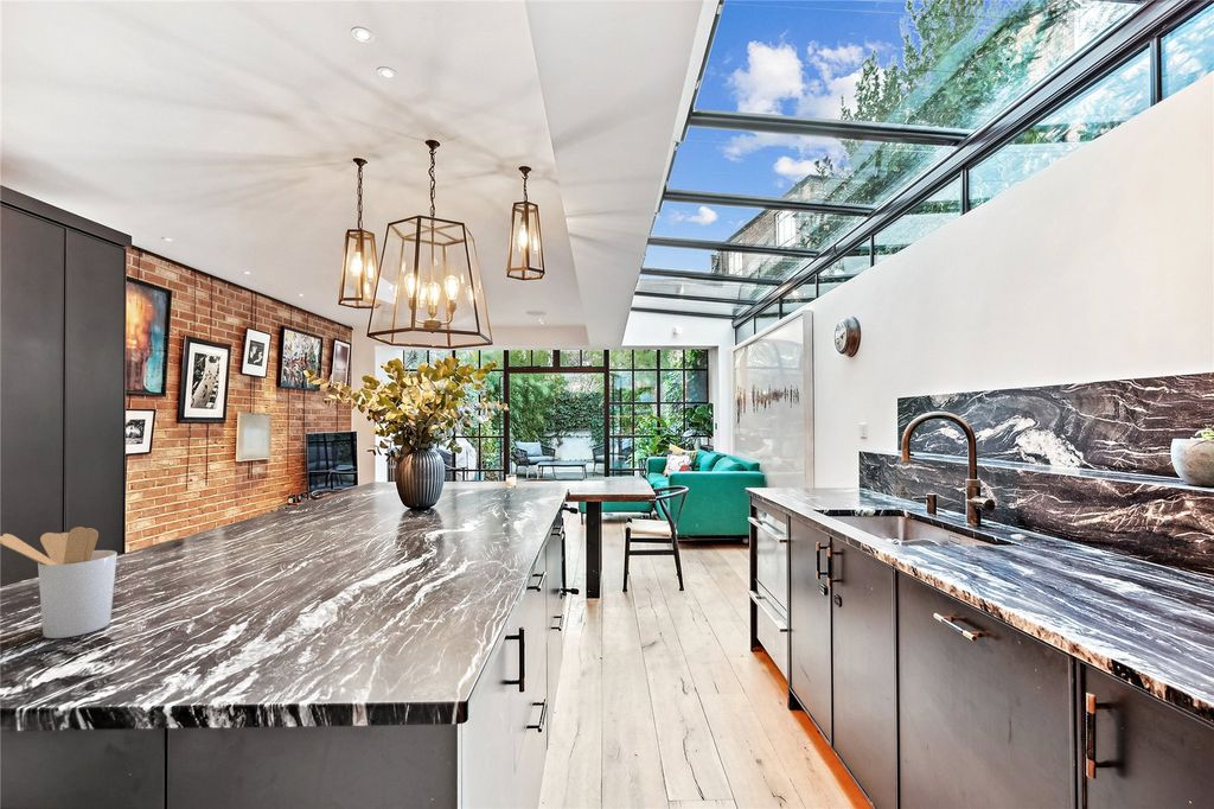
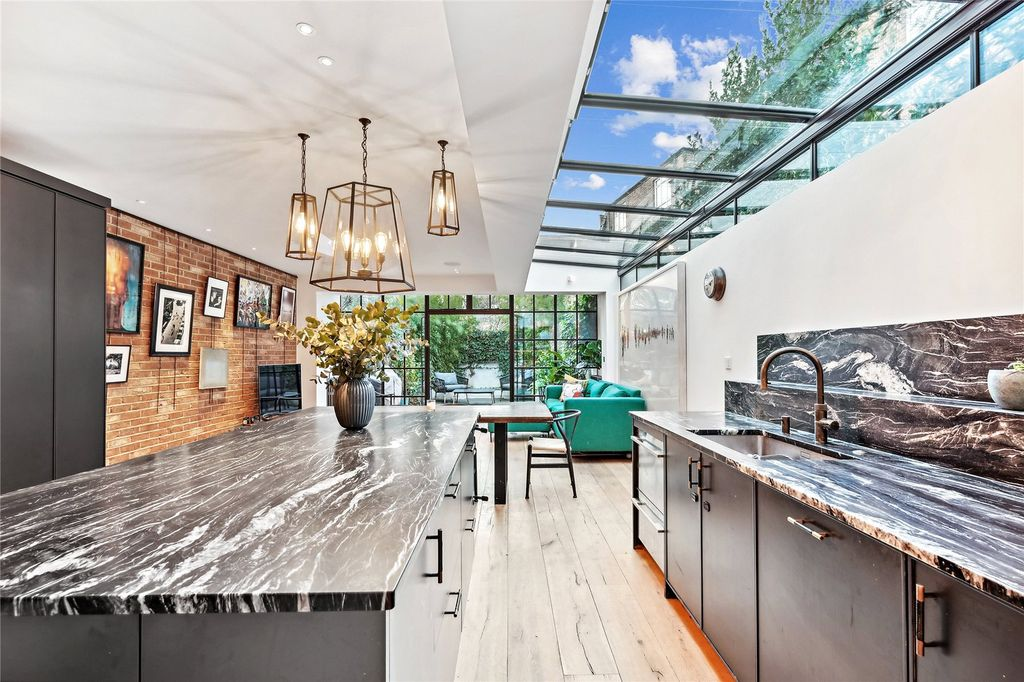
- utensil holder [0,525,119,639]
